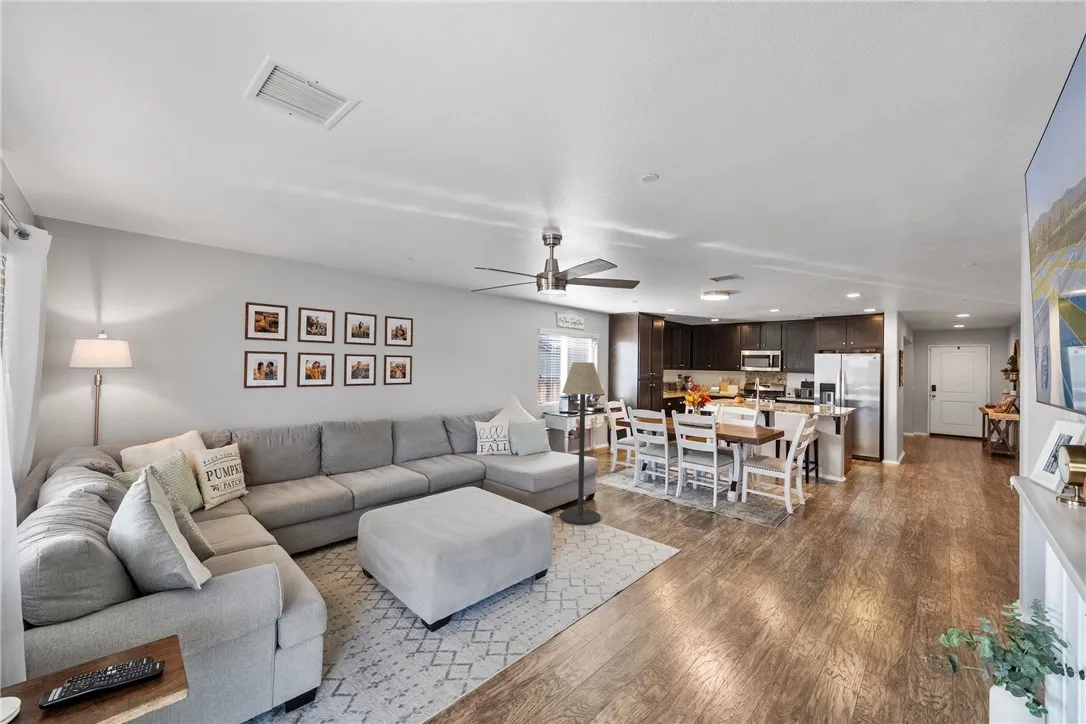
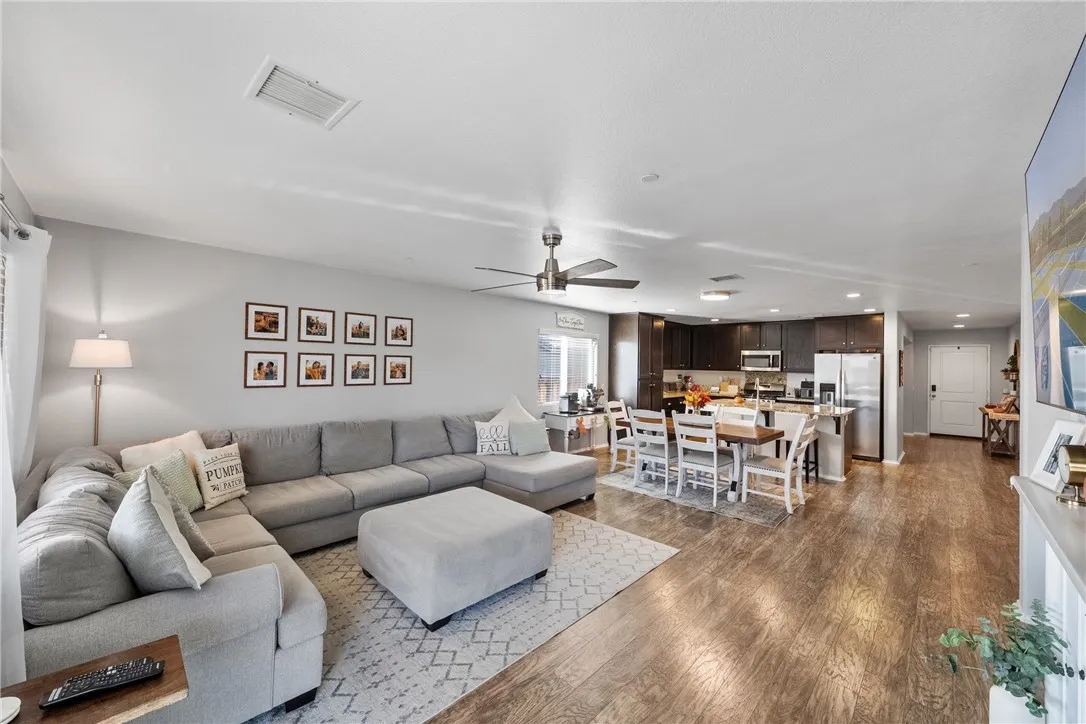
- floor lamp [560,361,604,525]
